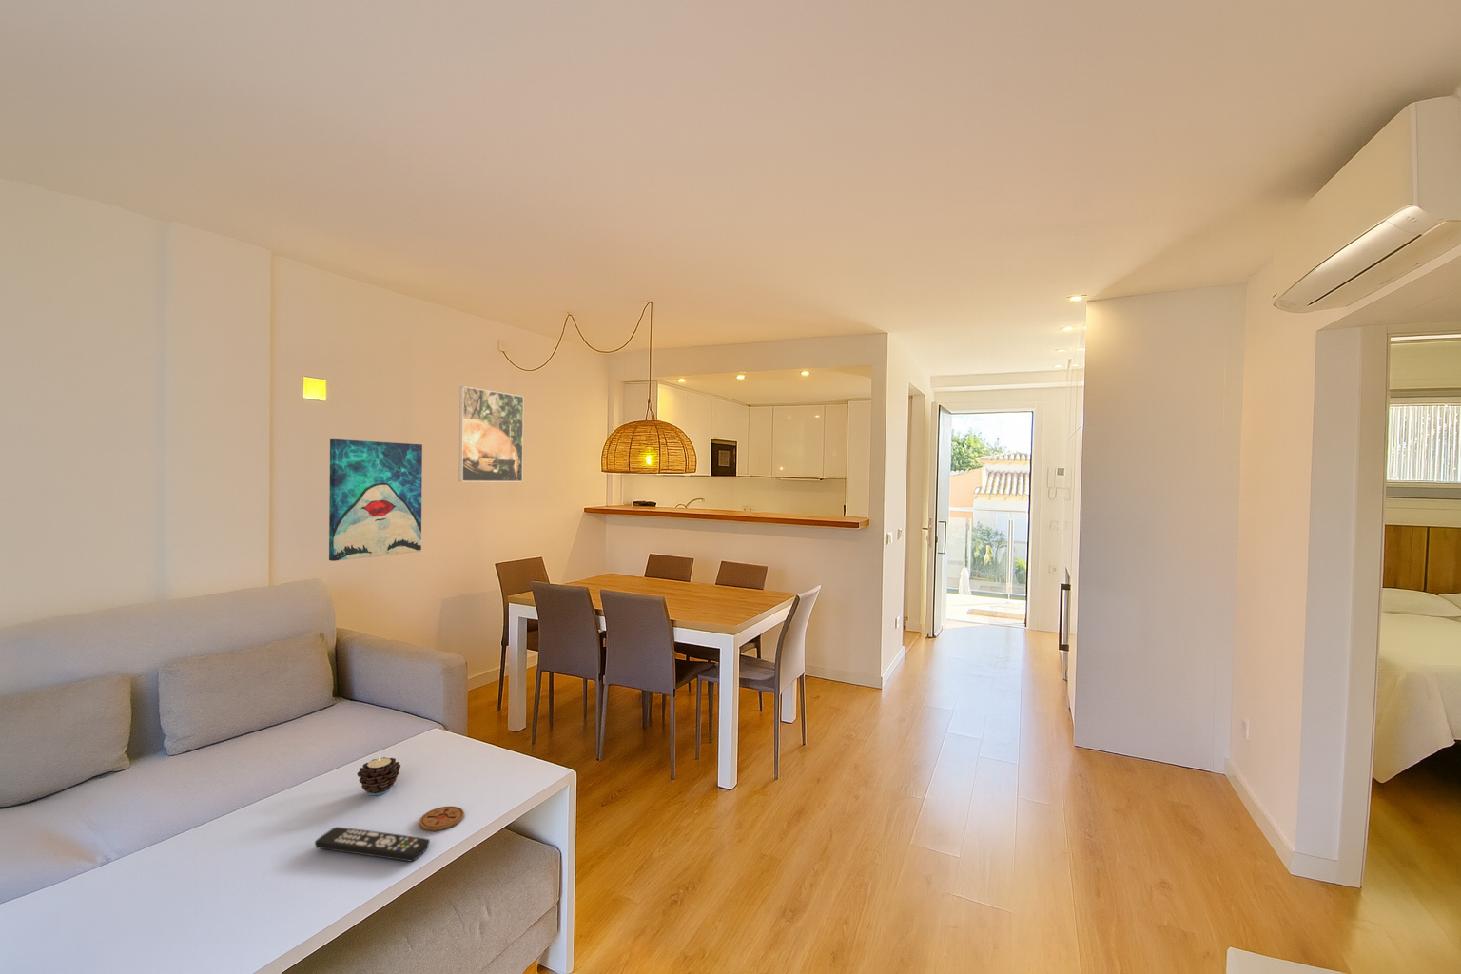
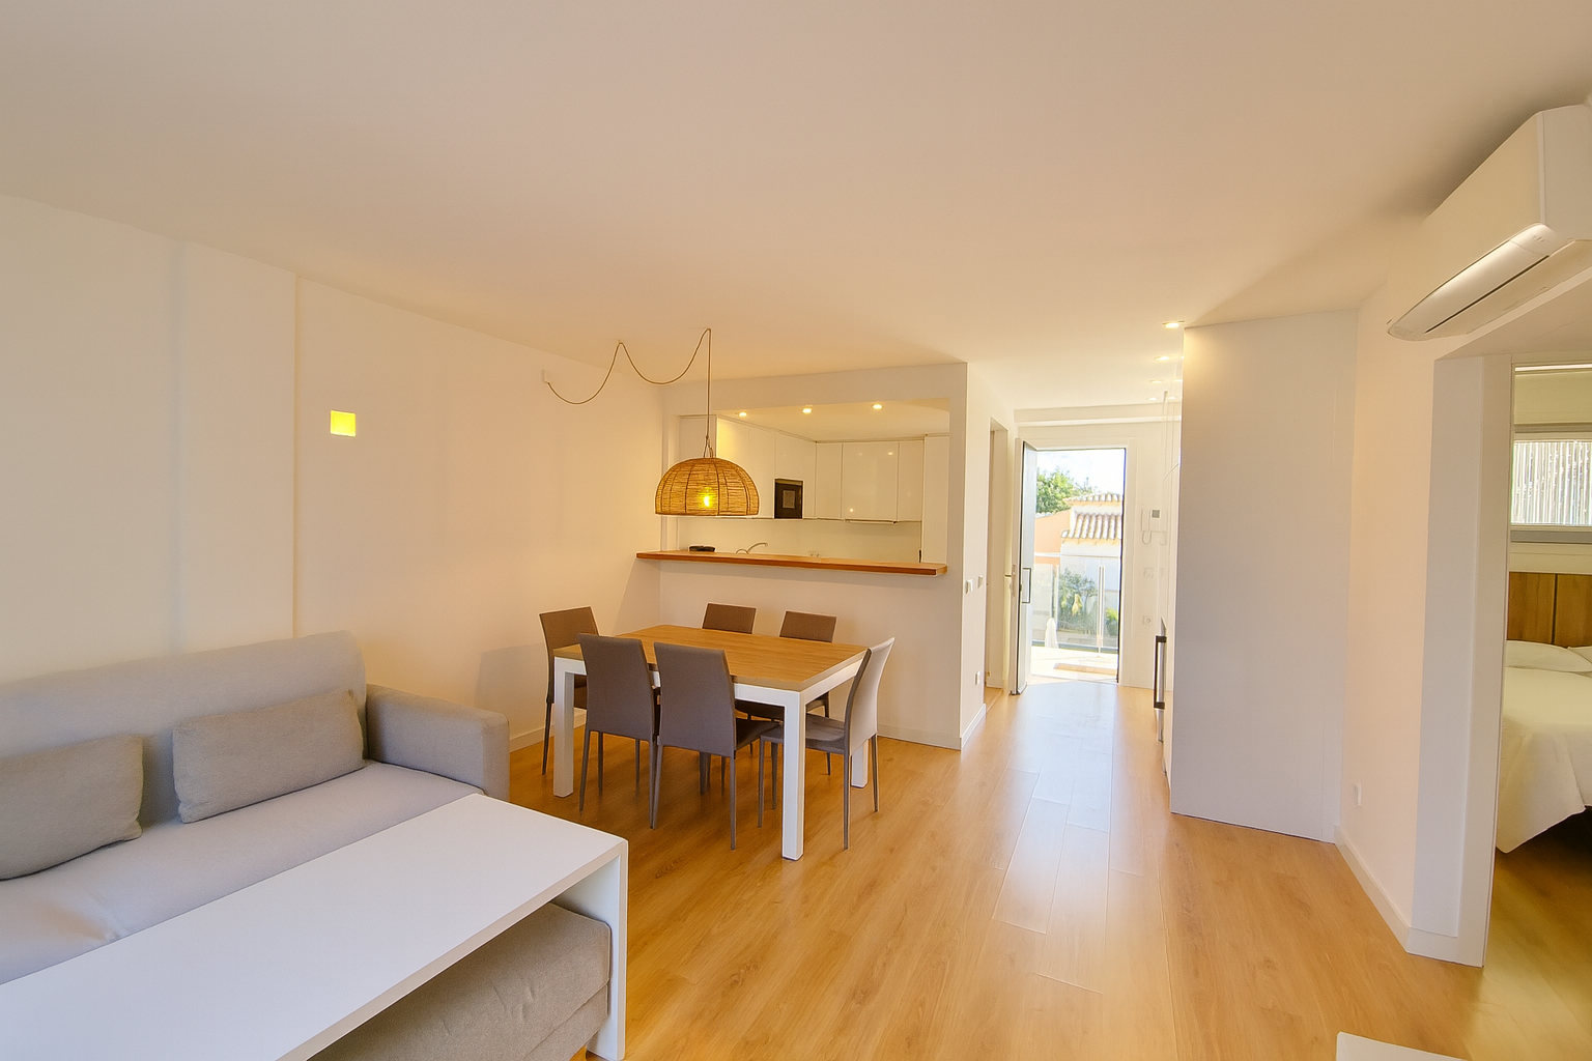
- wall art [328,438,423,562]
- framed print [458,385,524,483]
- coaster [419,806,465,832]
- candle [357,757,401,796]
- remote control [314,826,430,863]
